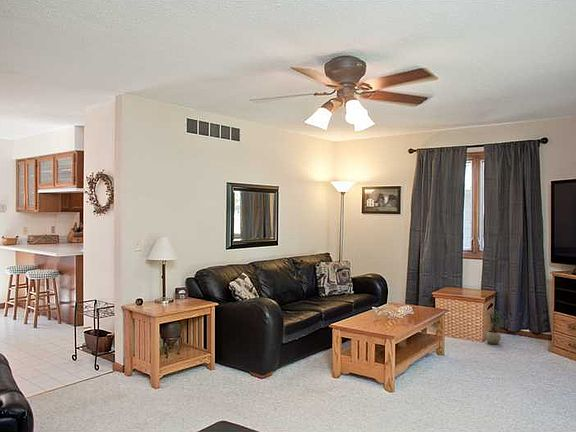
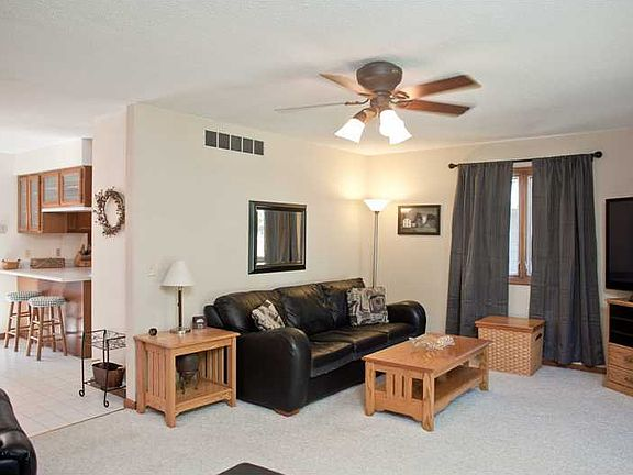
- potted plant [485,311,509,346]
